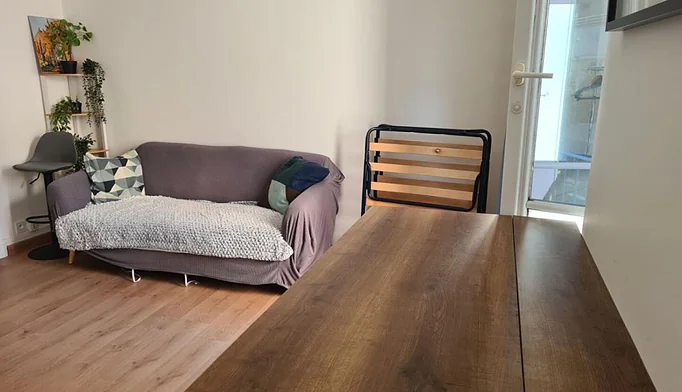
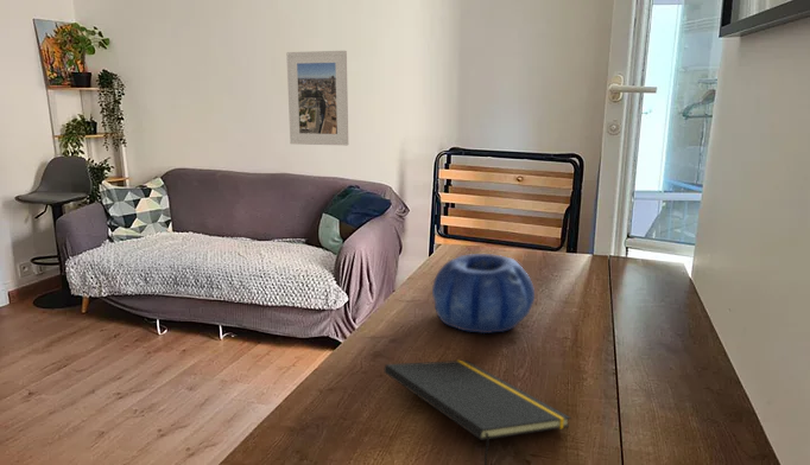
+ notepad [382,359,571,465]
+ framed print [285,50,349,147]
+ decorative bowl [431,253,536,335]
